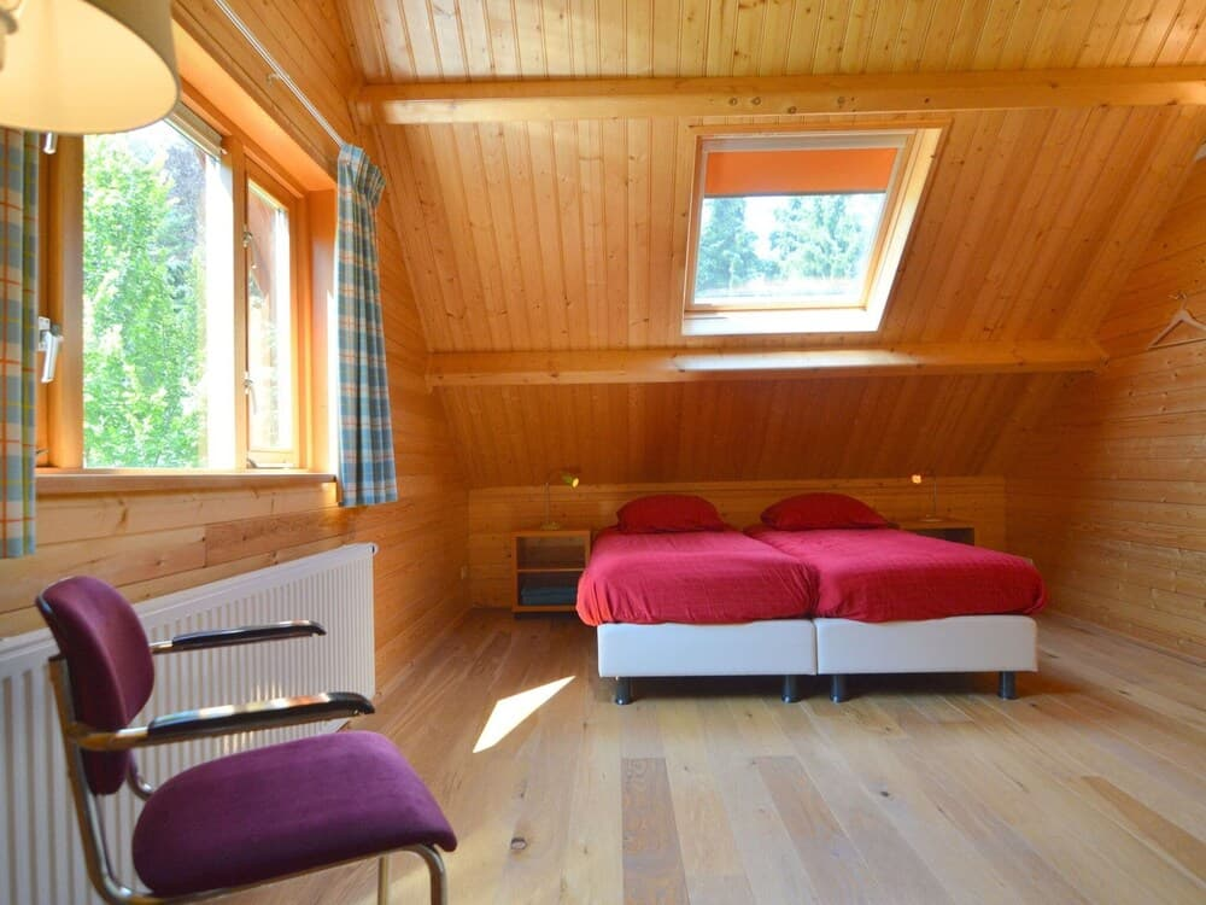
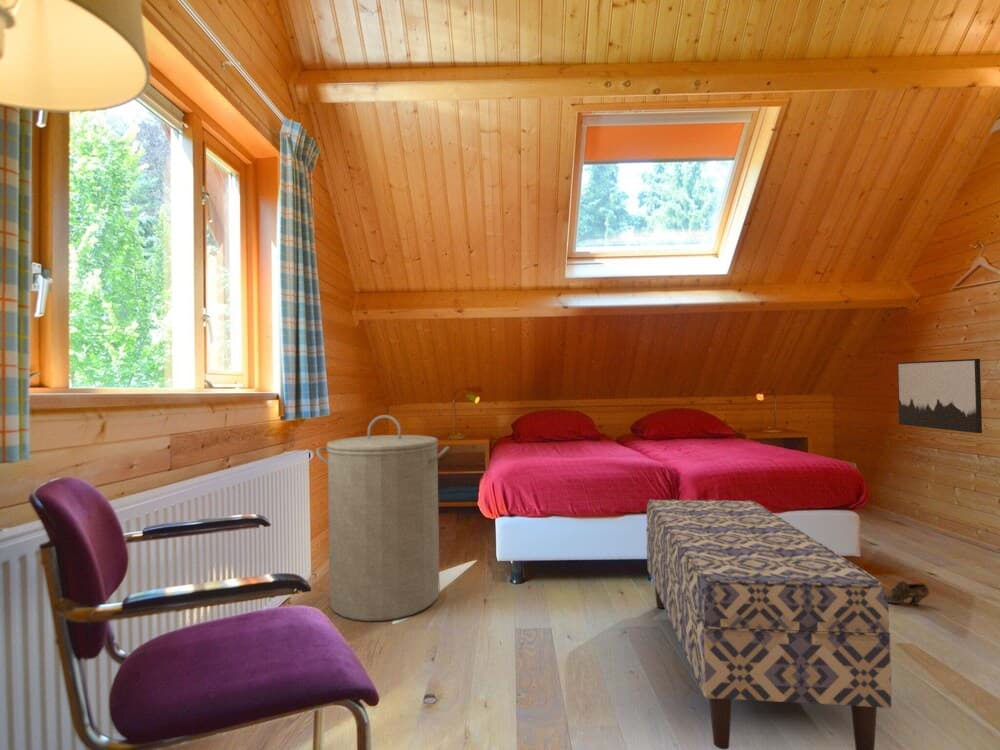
+ bench [645,499,893,750]
+ shoe [885,580,930,606]
+ laundry hamper [315,414,450,622]
+ wall art [896,358,983,434]
